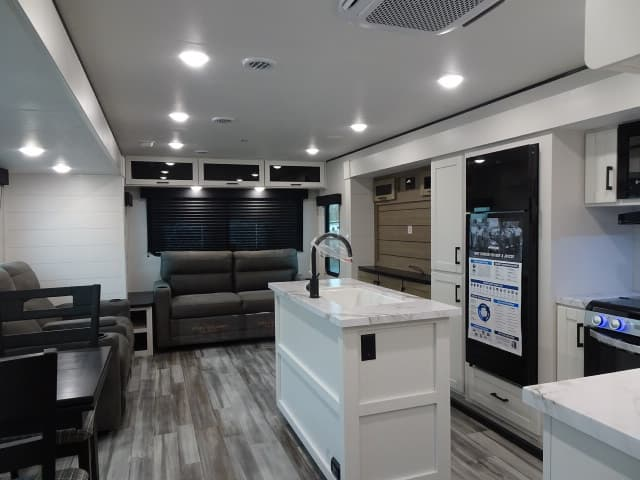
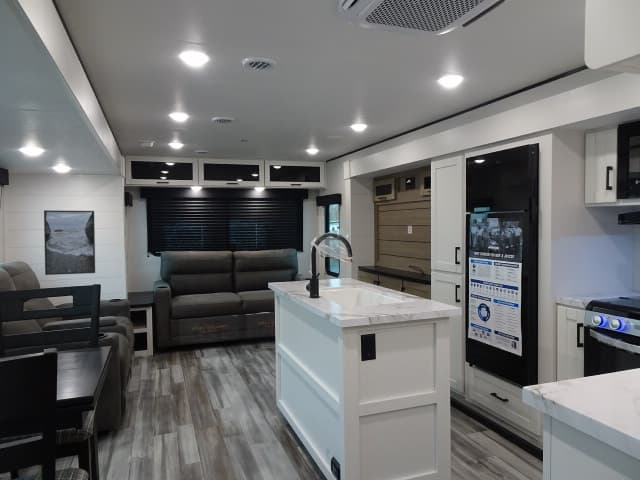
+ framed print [43,209,96,276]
